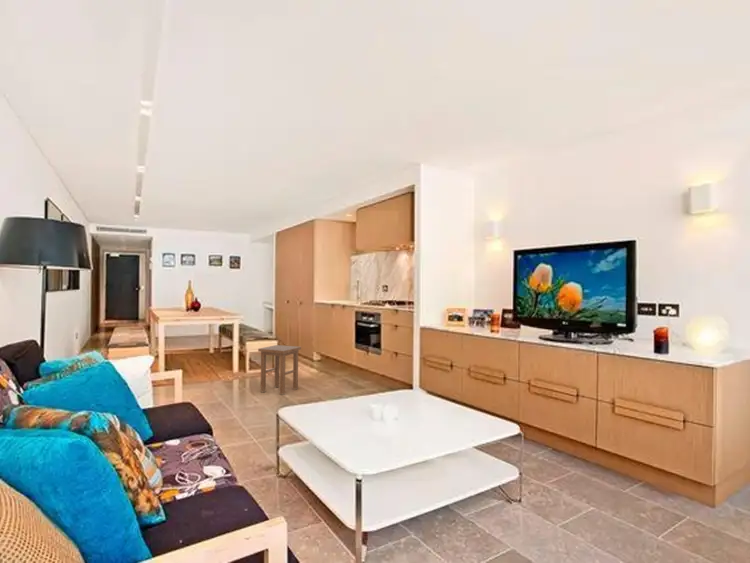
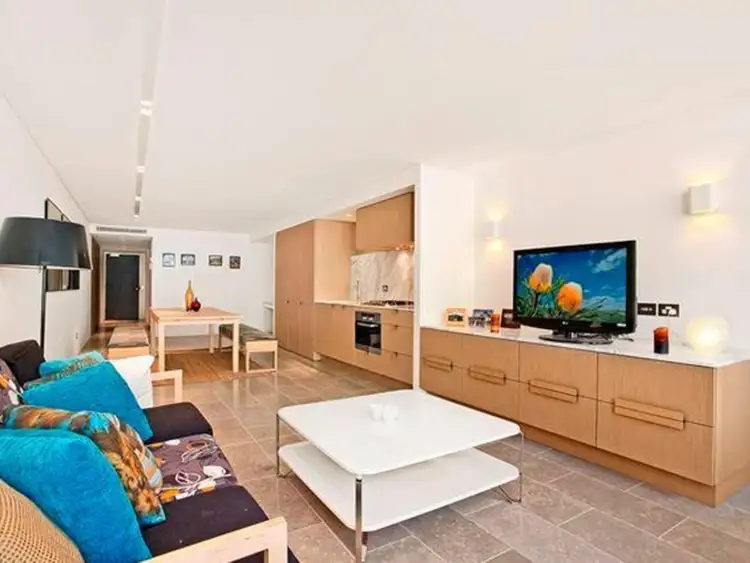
- stool [257,344,302,396]
